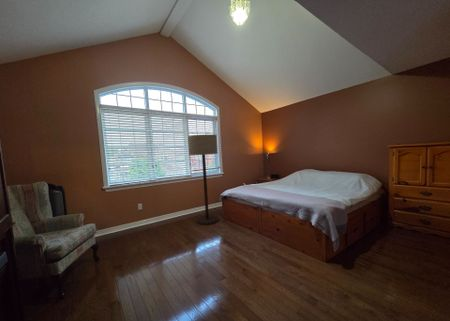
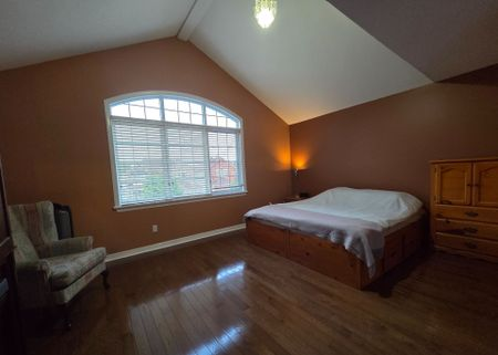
- floor lamp [187,134,220,226]
